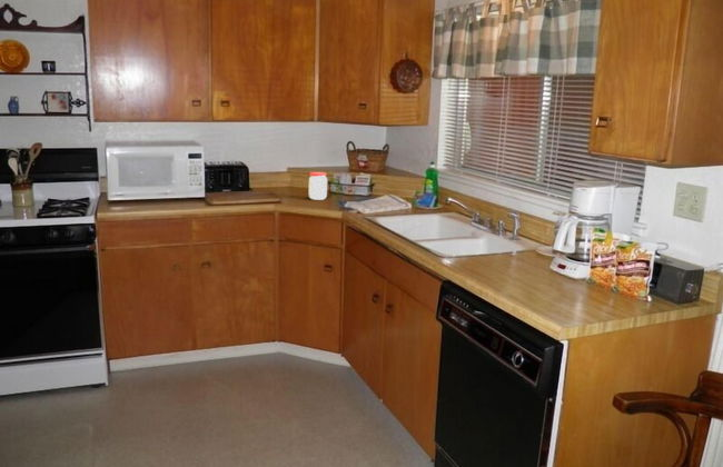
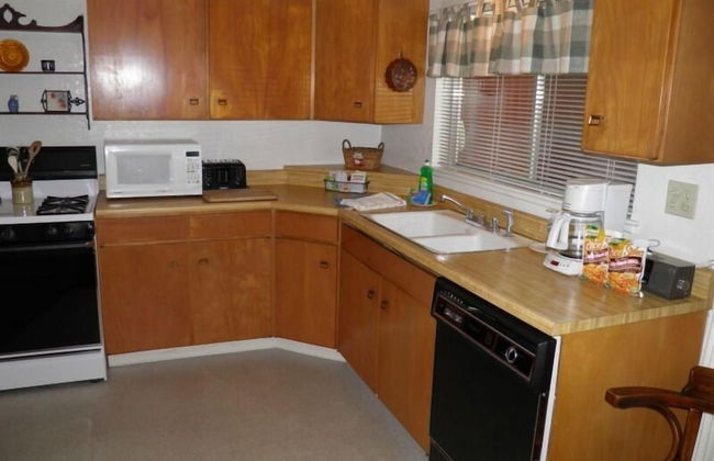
- jar [307,171,328,201]
